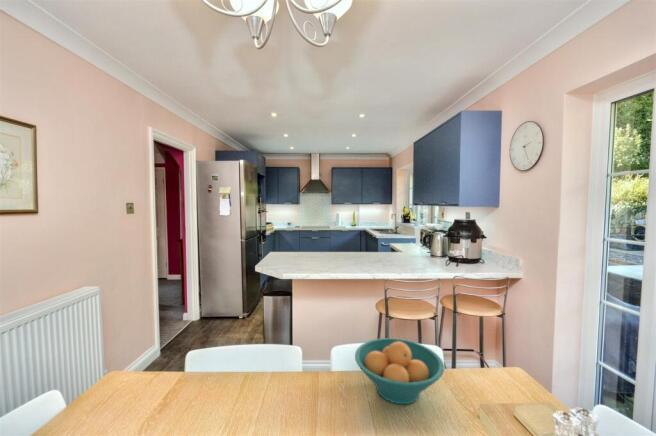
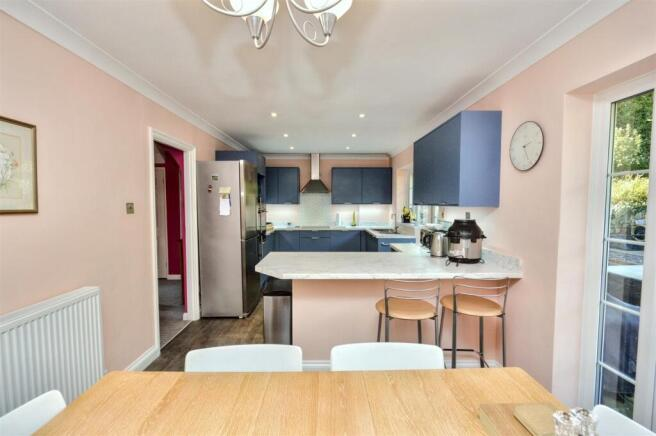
- fruit bowl [354,337,445,405]
